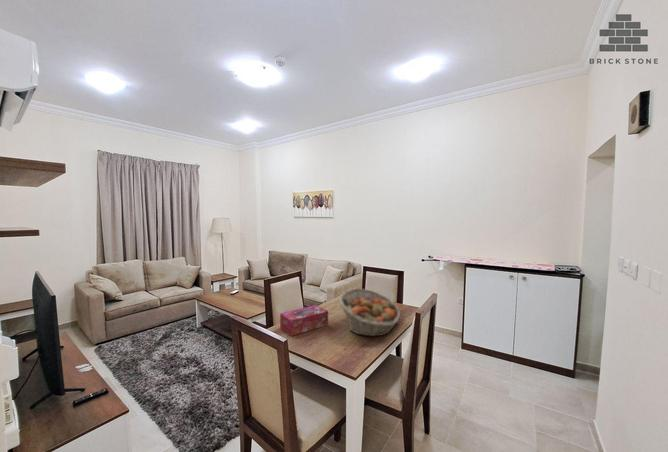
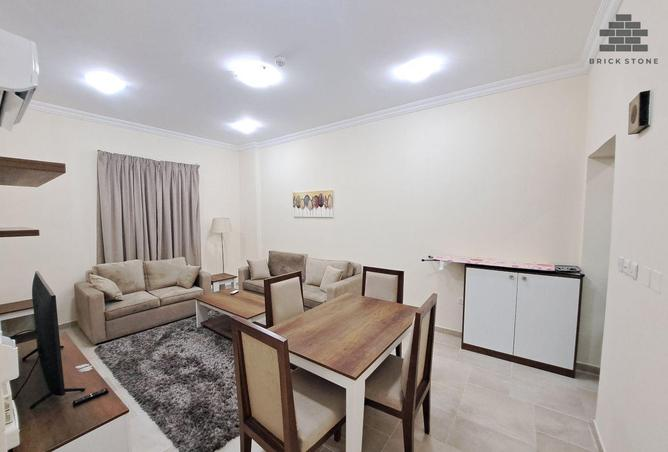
- fruit basket [338,287,401,337]
- tissue box [279,304,329,337]
